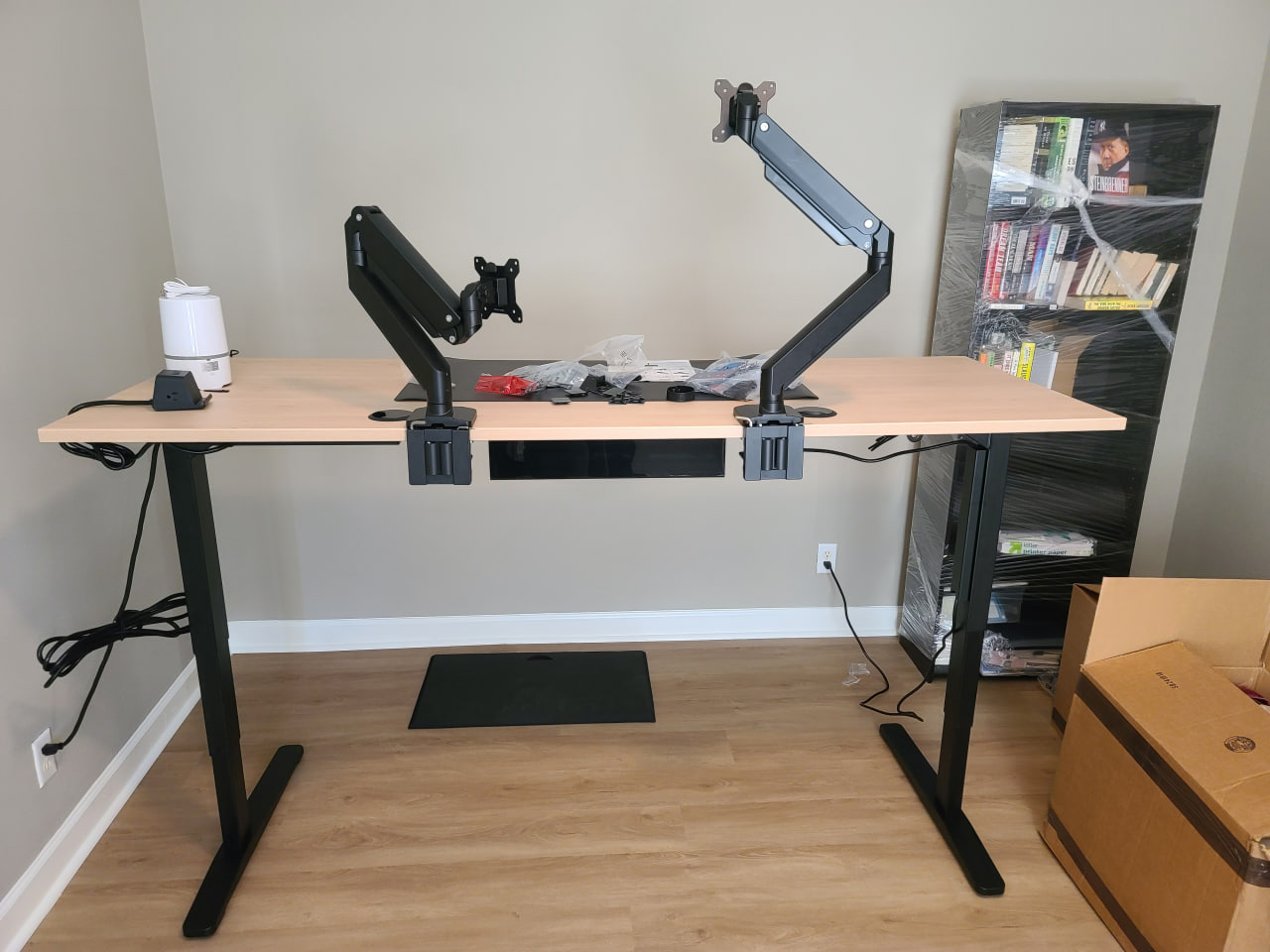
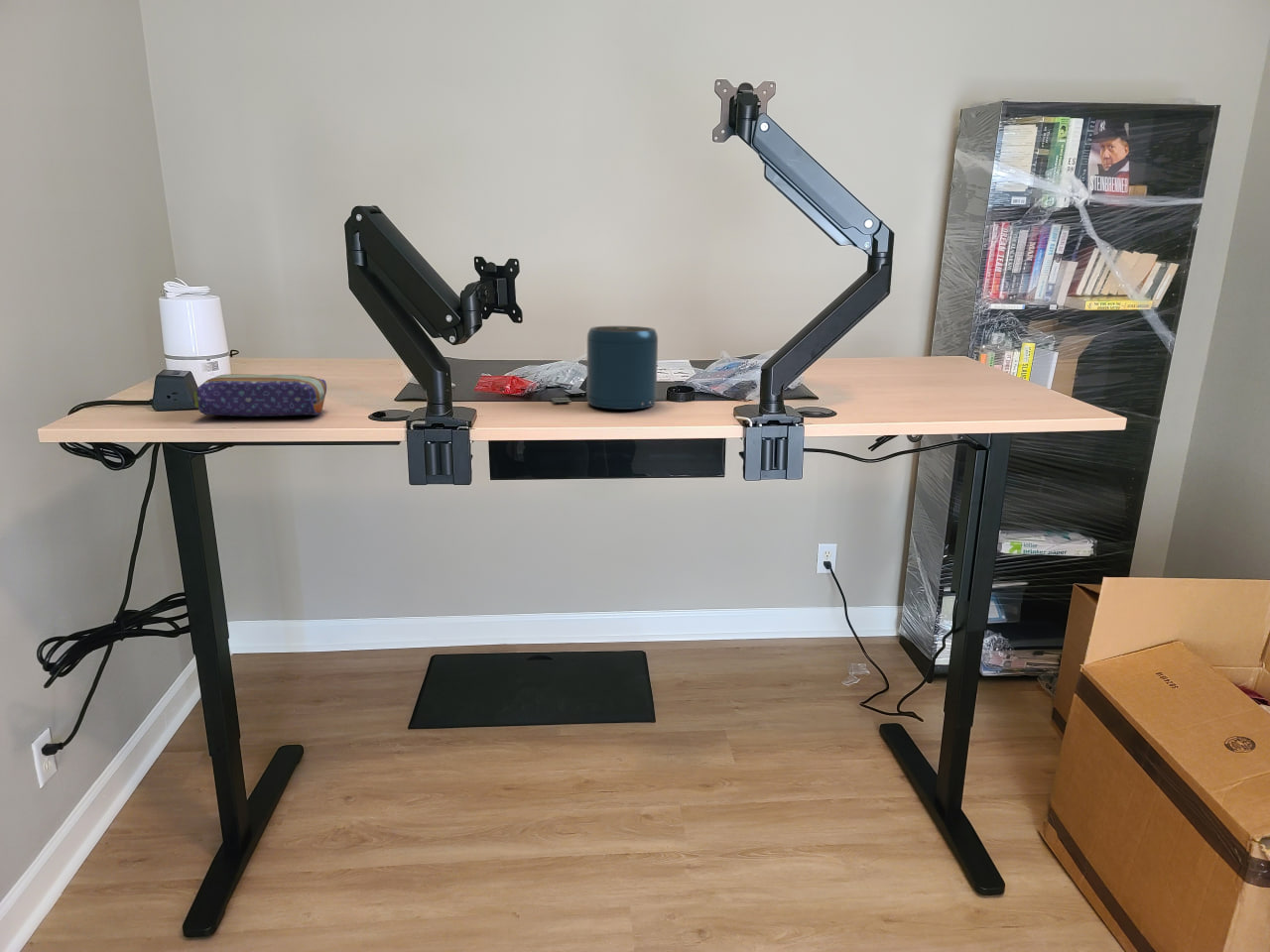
+ speaker [586,325,659,411]
+ pencil case [192,373,327,417]
